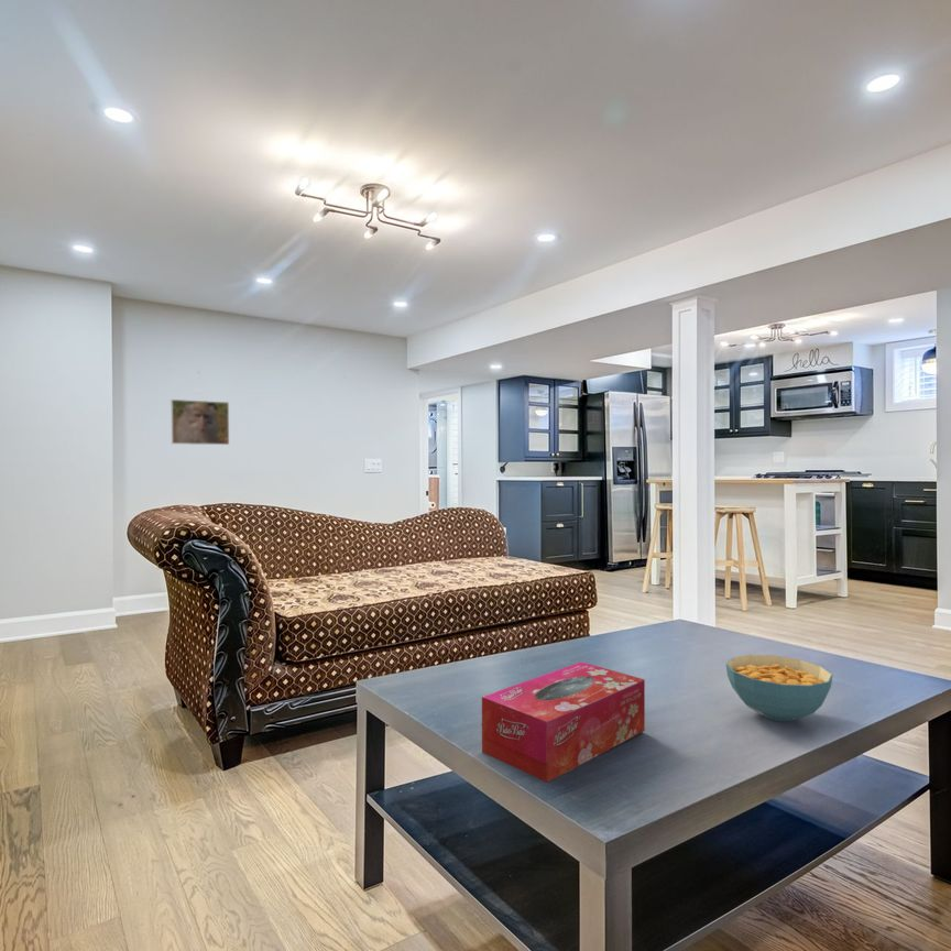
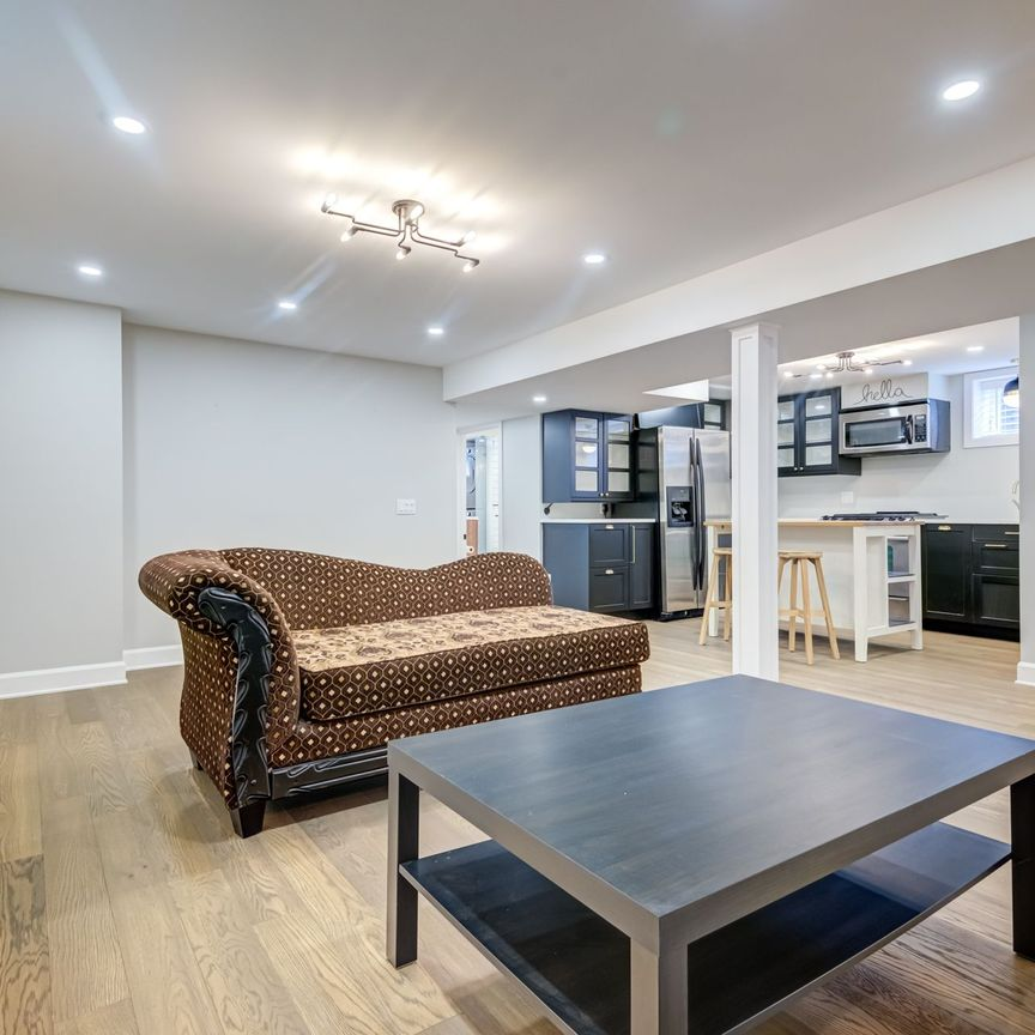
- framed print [170,398,230,446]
- cereal bowl [724,654,834,722]
- tissue box [481,660,646,784]
